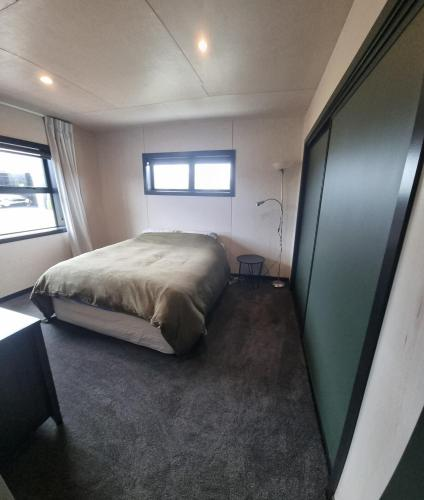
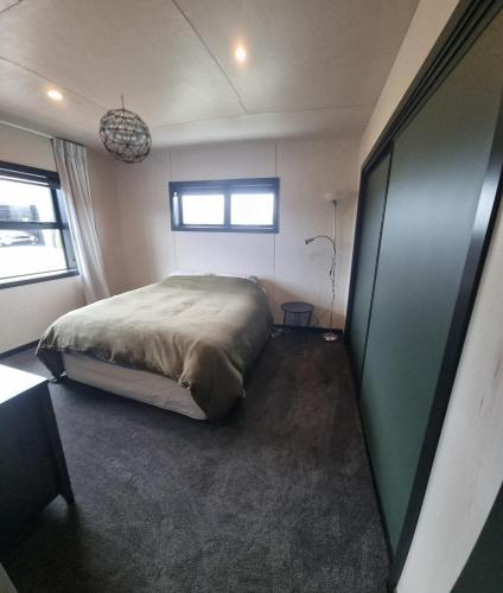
+ pendant light [98,94,153,165]
